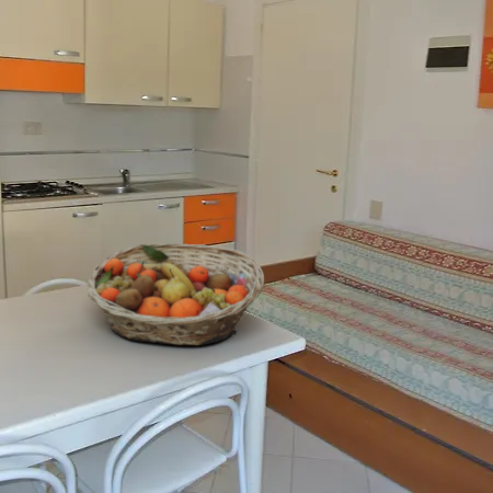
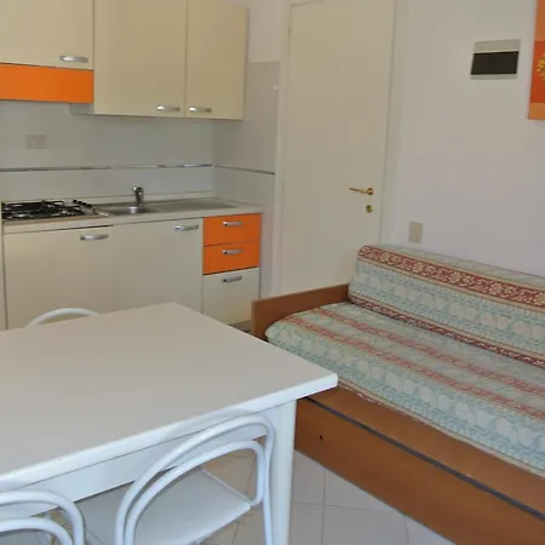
- fruit basket [85,242,265,346]
